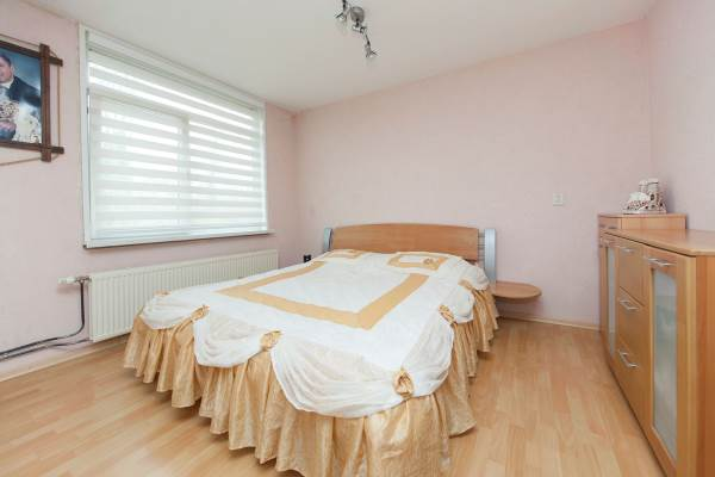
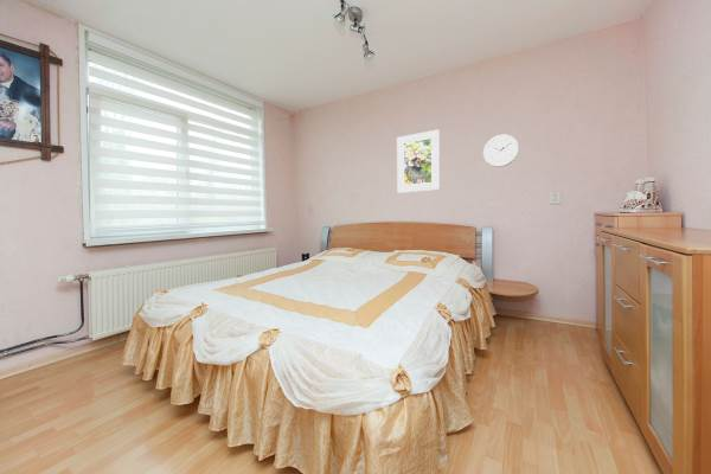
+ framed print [396,128,441,194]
+ wall clock [482,134,520,168]
